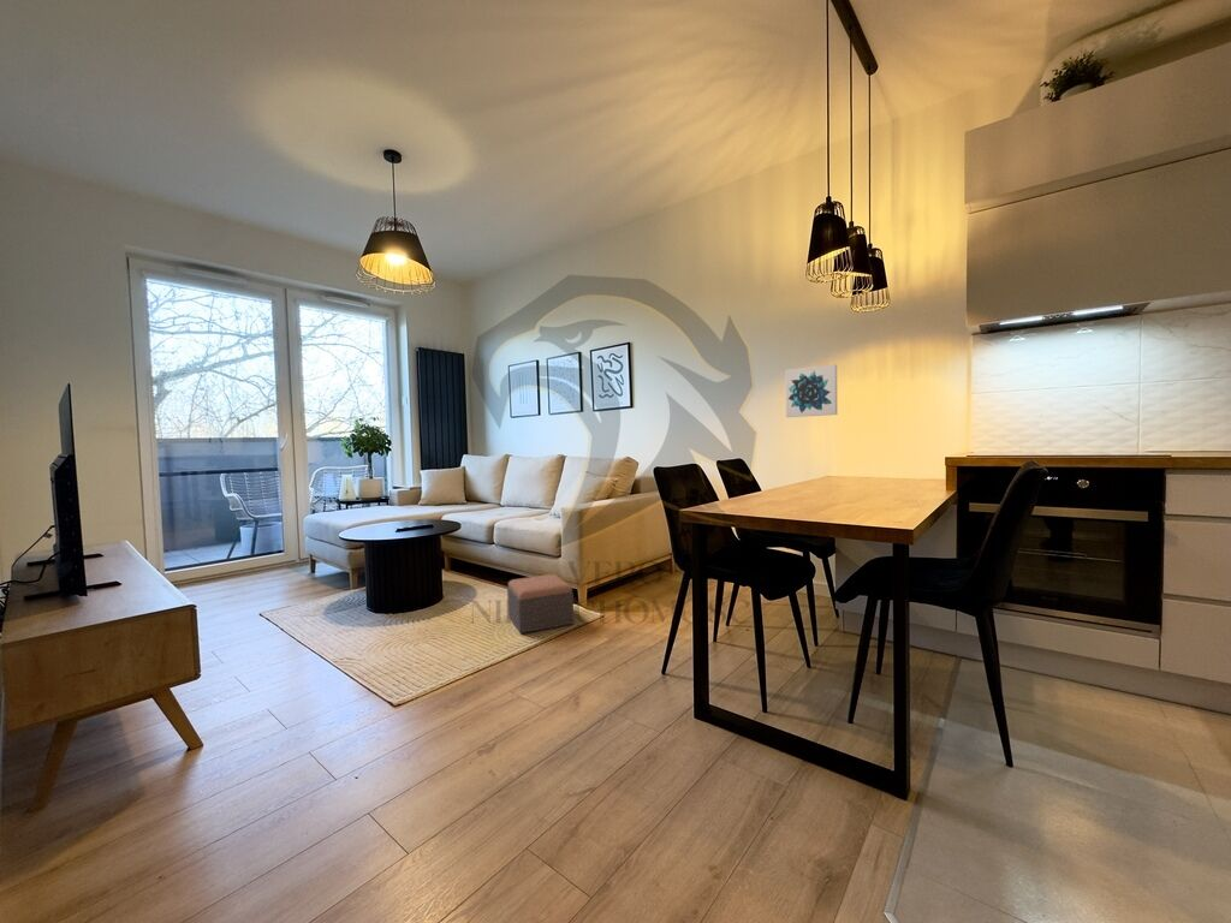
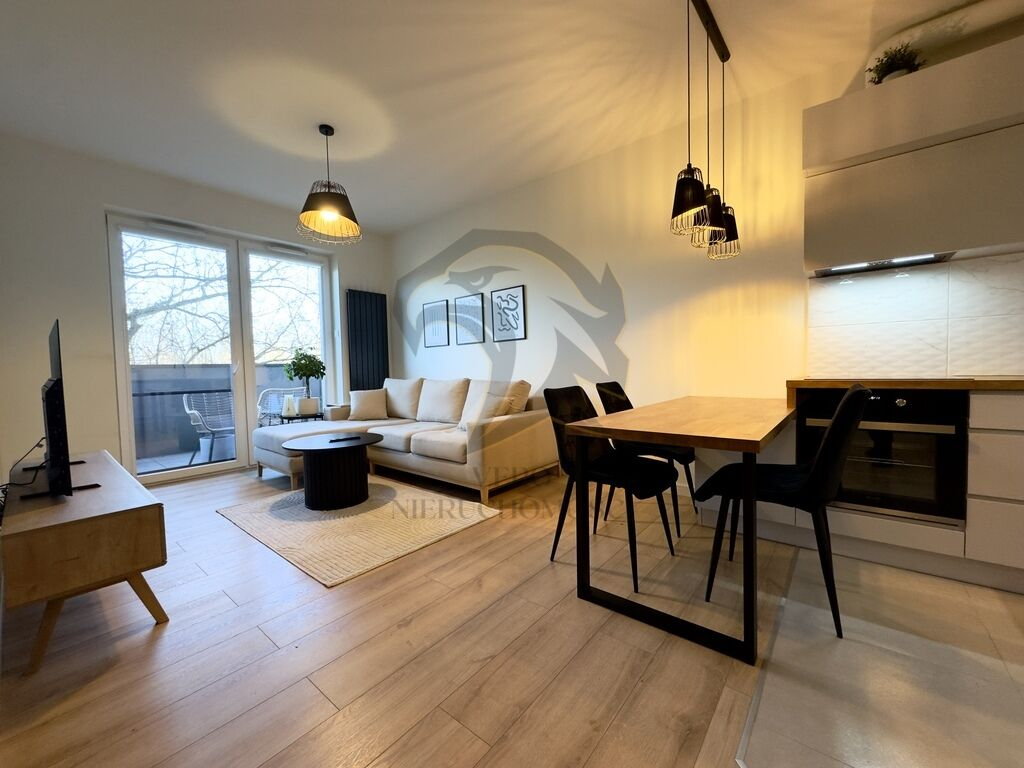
- wall art [785,363,839,418]
- footstool [506,573,576,635]
